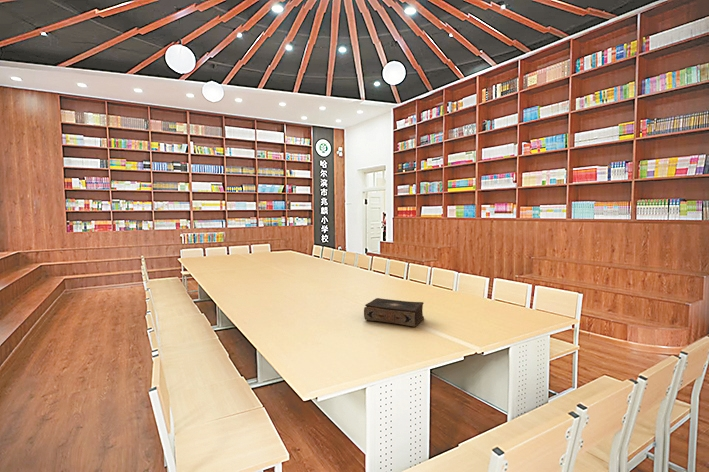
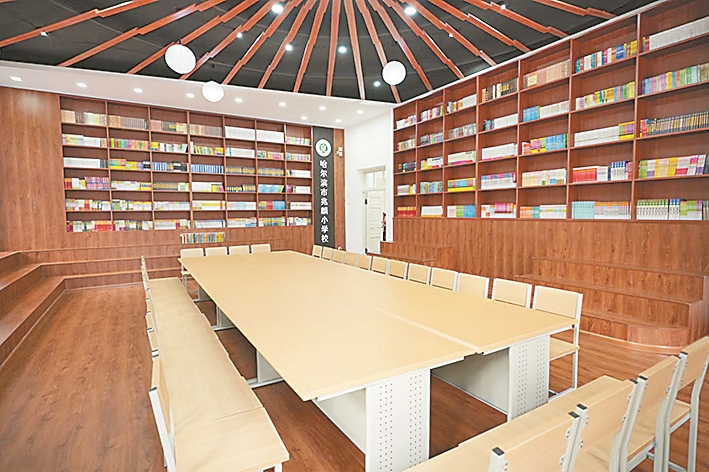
- book [363,297,425,328]
